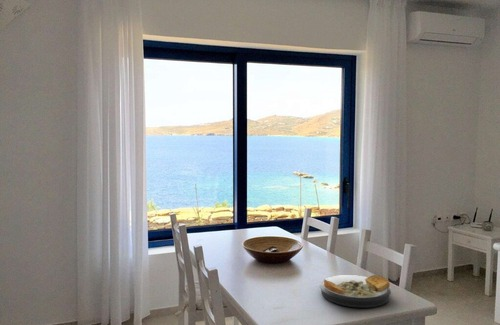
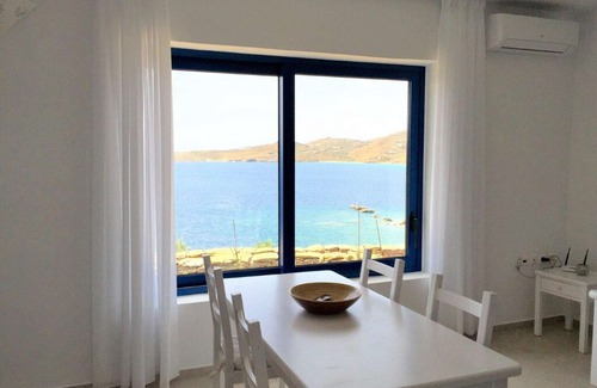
- plate [319,274,392,309]
